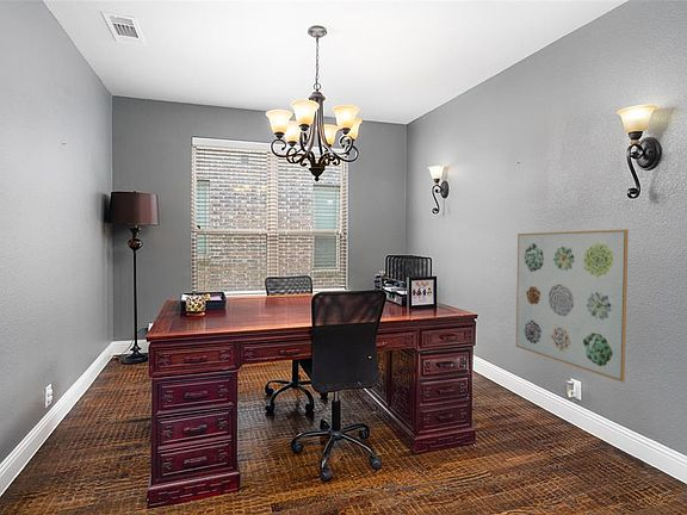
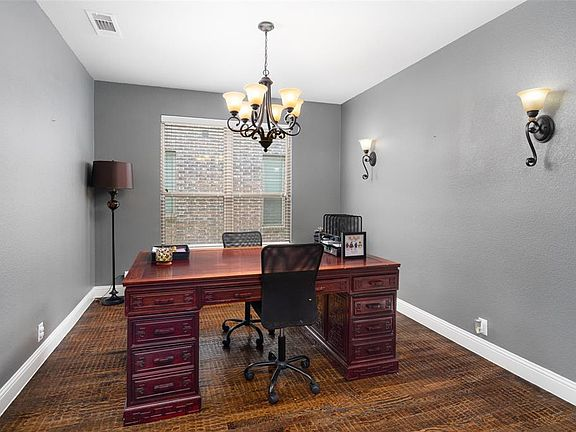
- wall art [515,228,630,384]
